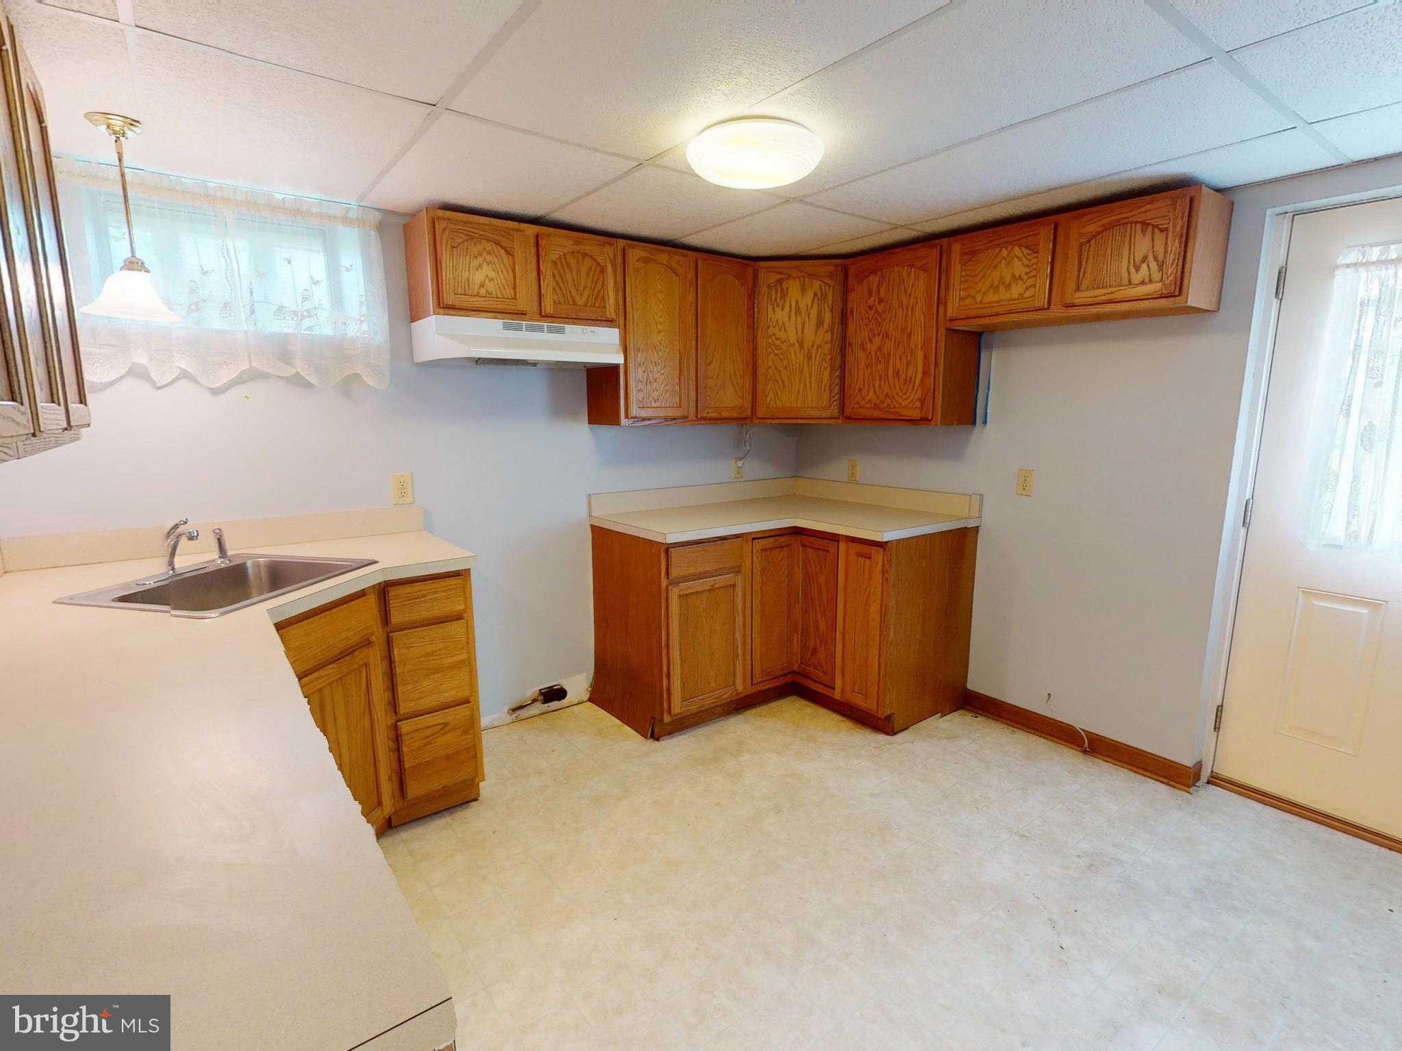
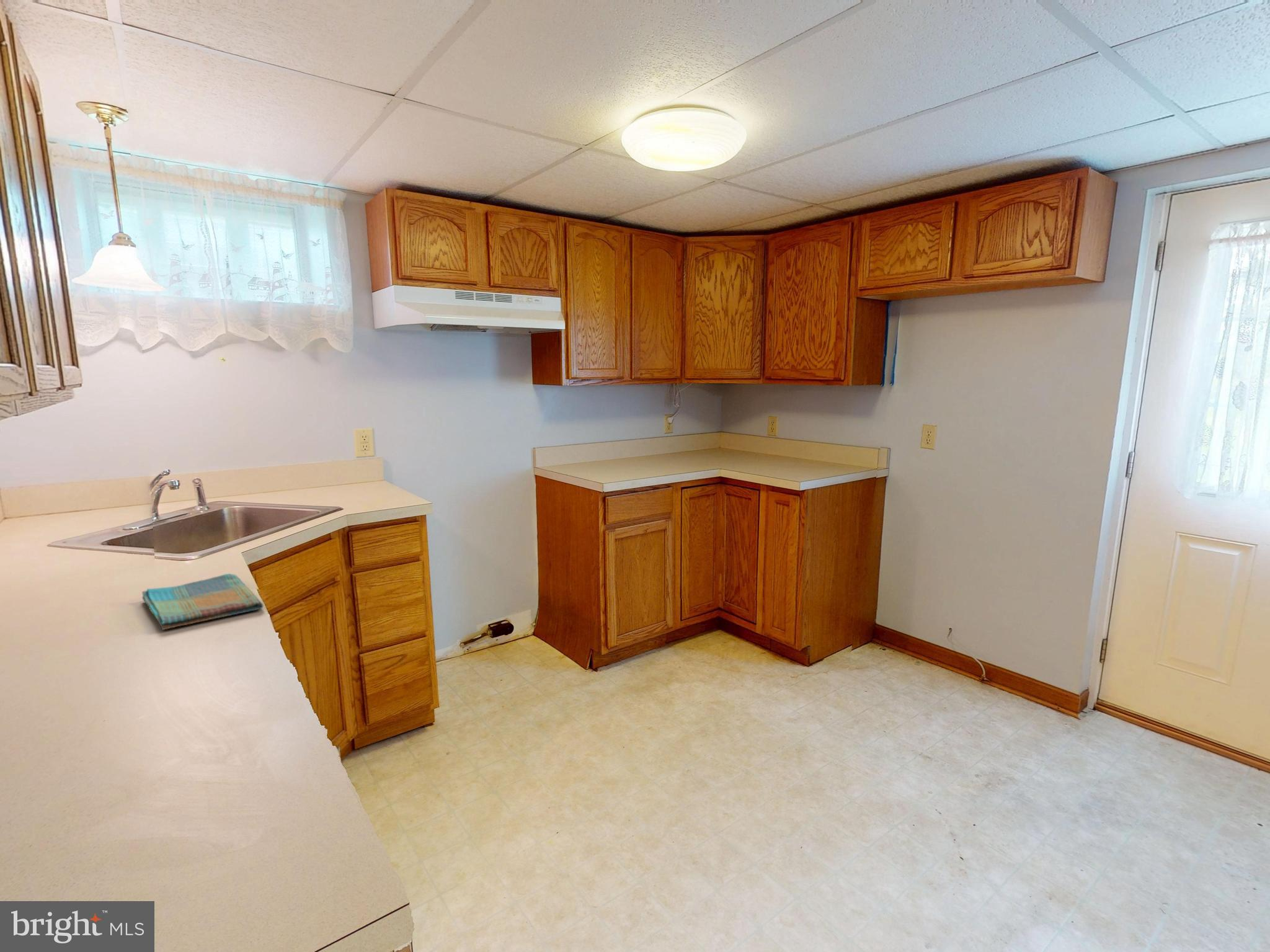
+ dish towel [141,573,264,630]
